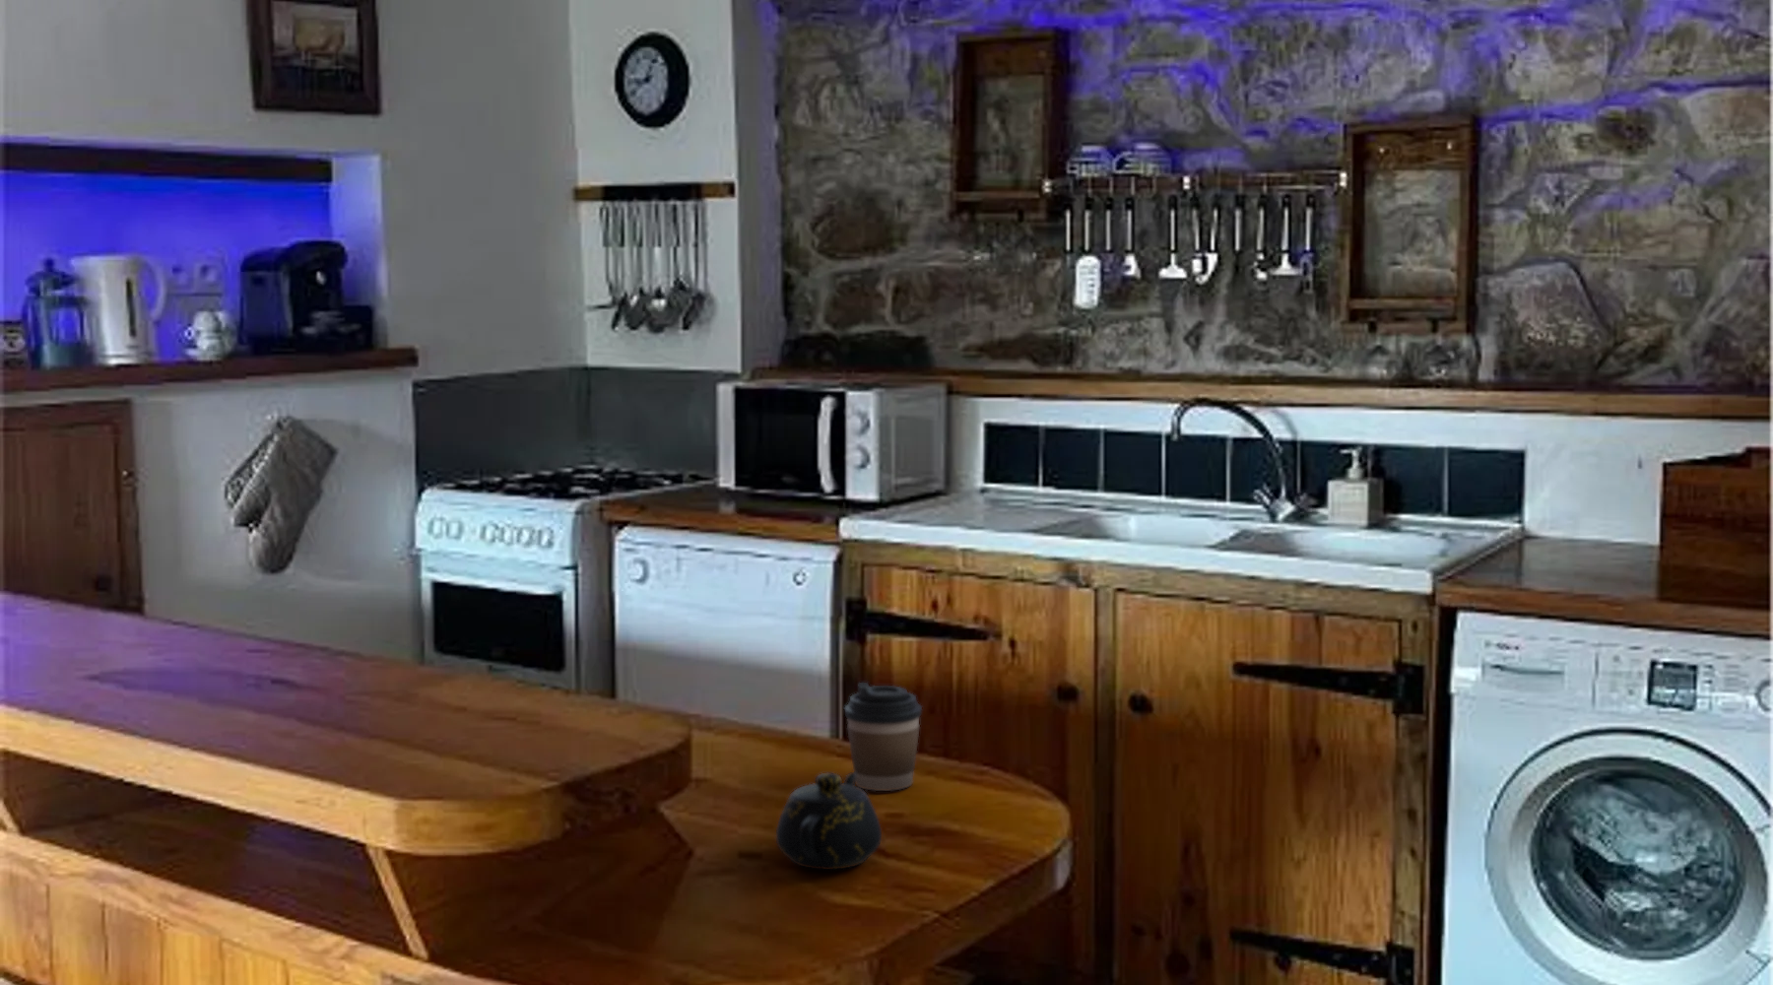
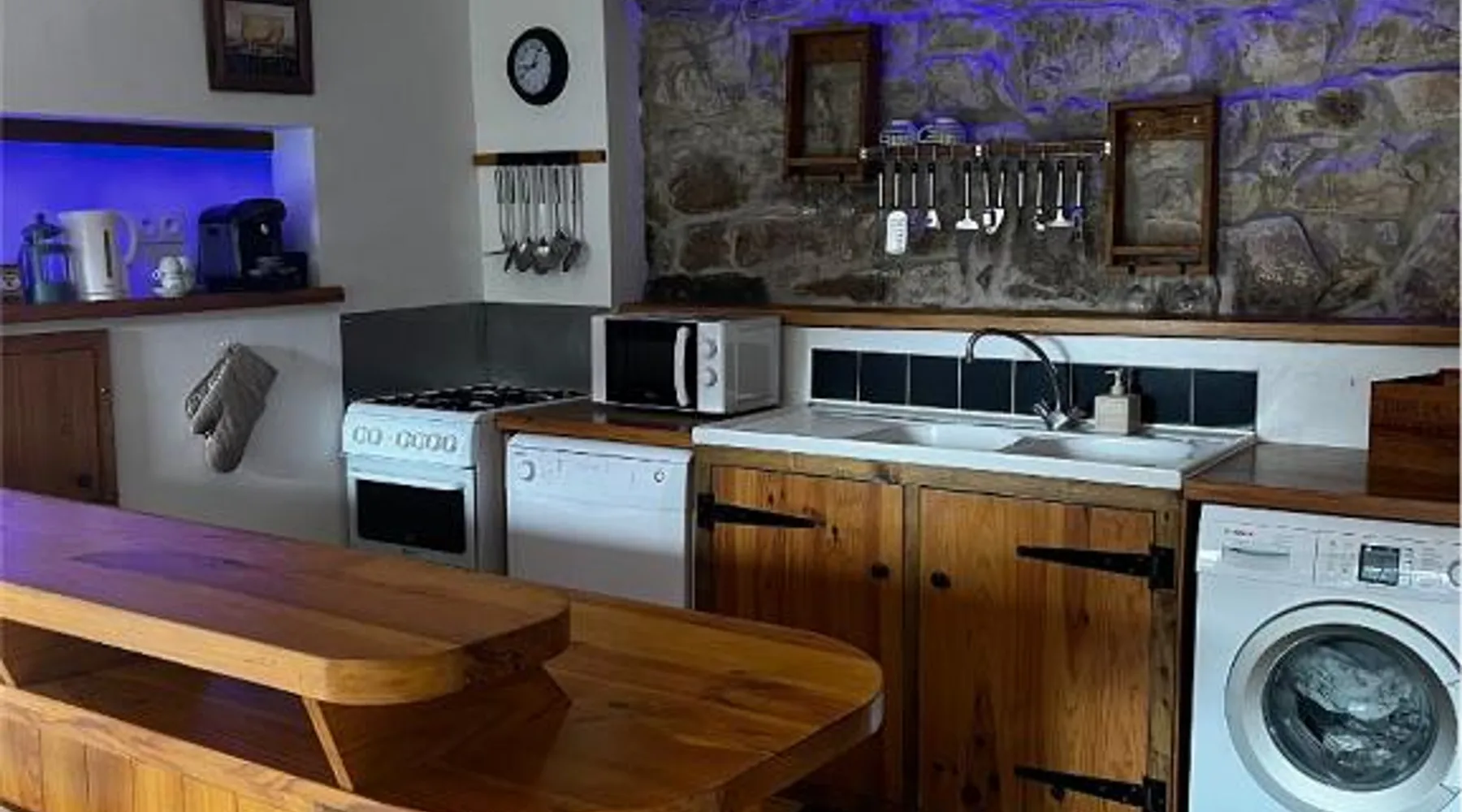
- teapot [775,772,883,871]
- coffee cup [844,682,923,792]
